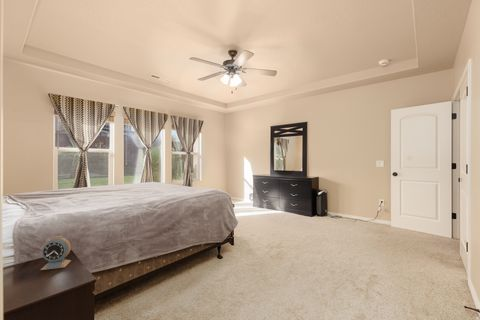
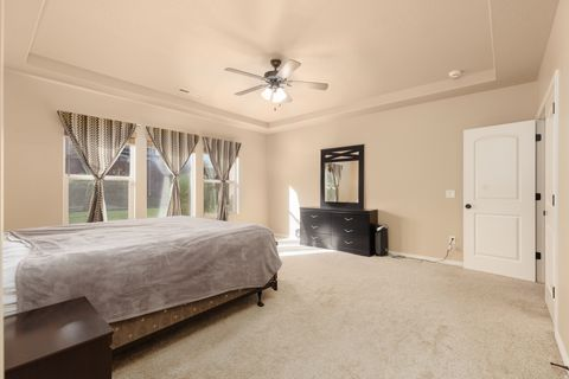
- alarm clock [40,235,72,271]
